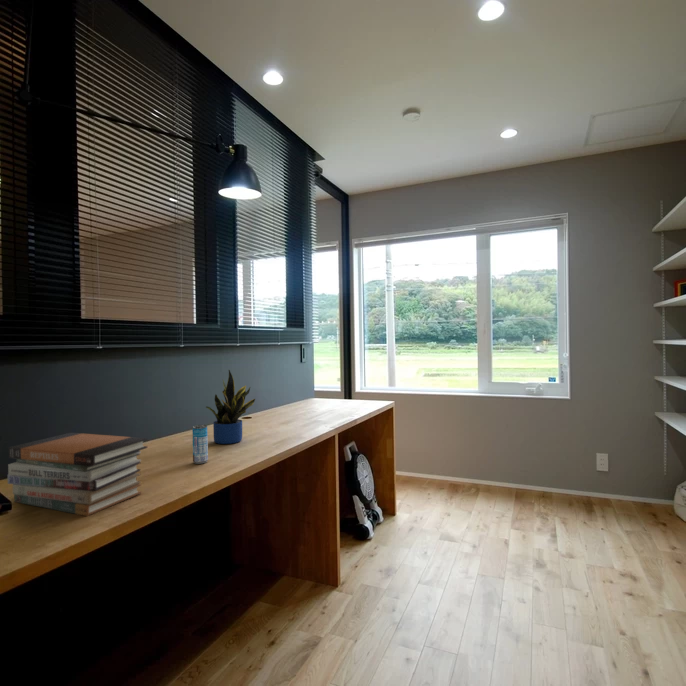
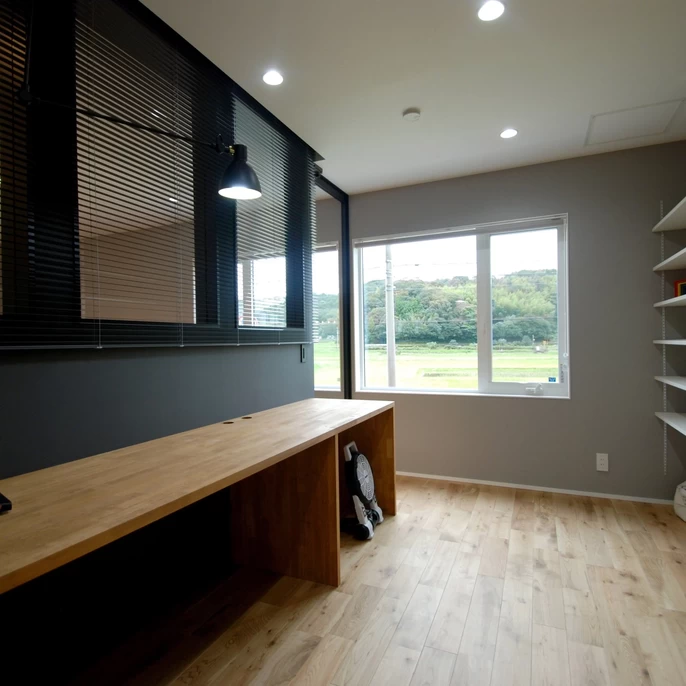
- beverage can [191,424,209,465]
- potted plant [205,369,256,445]
- book stack [7,432,148,517]
